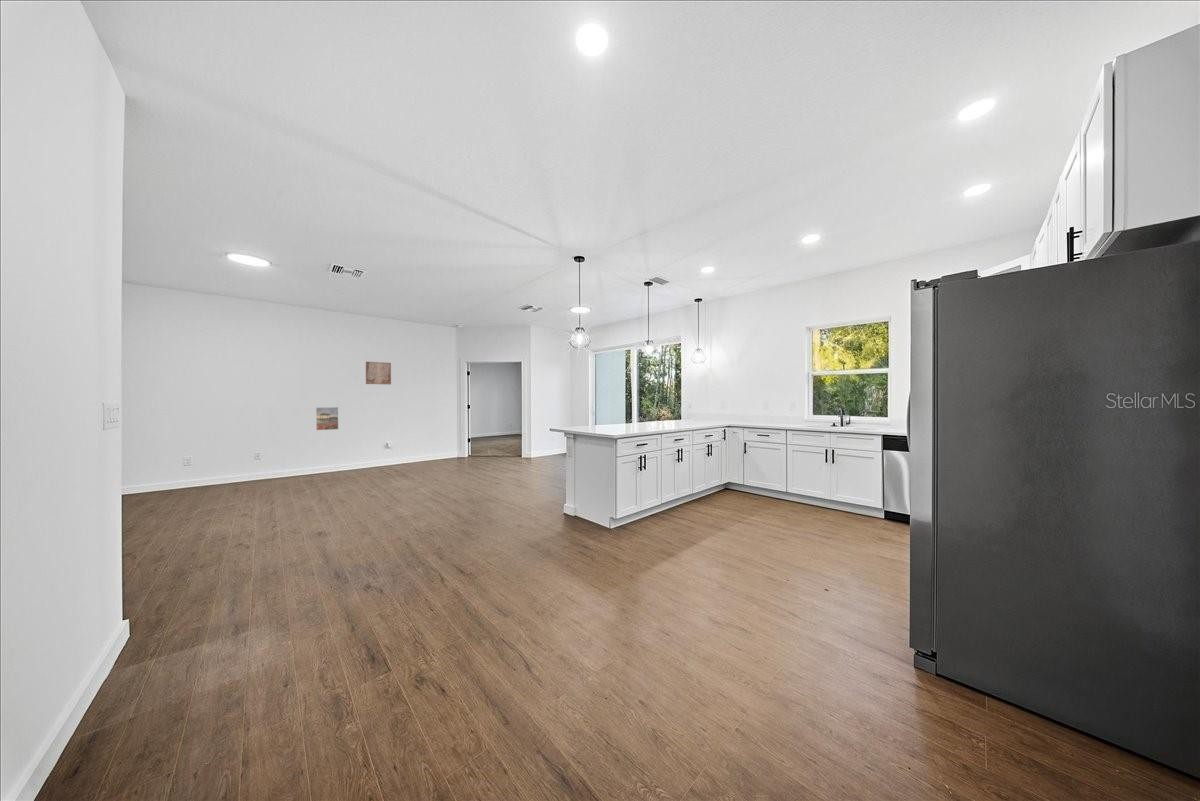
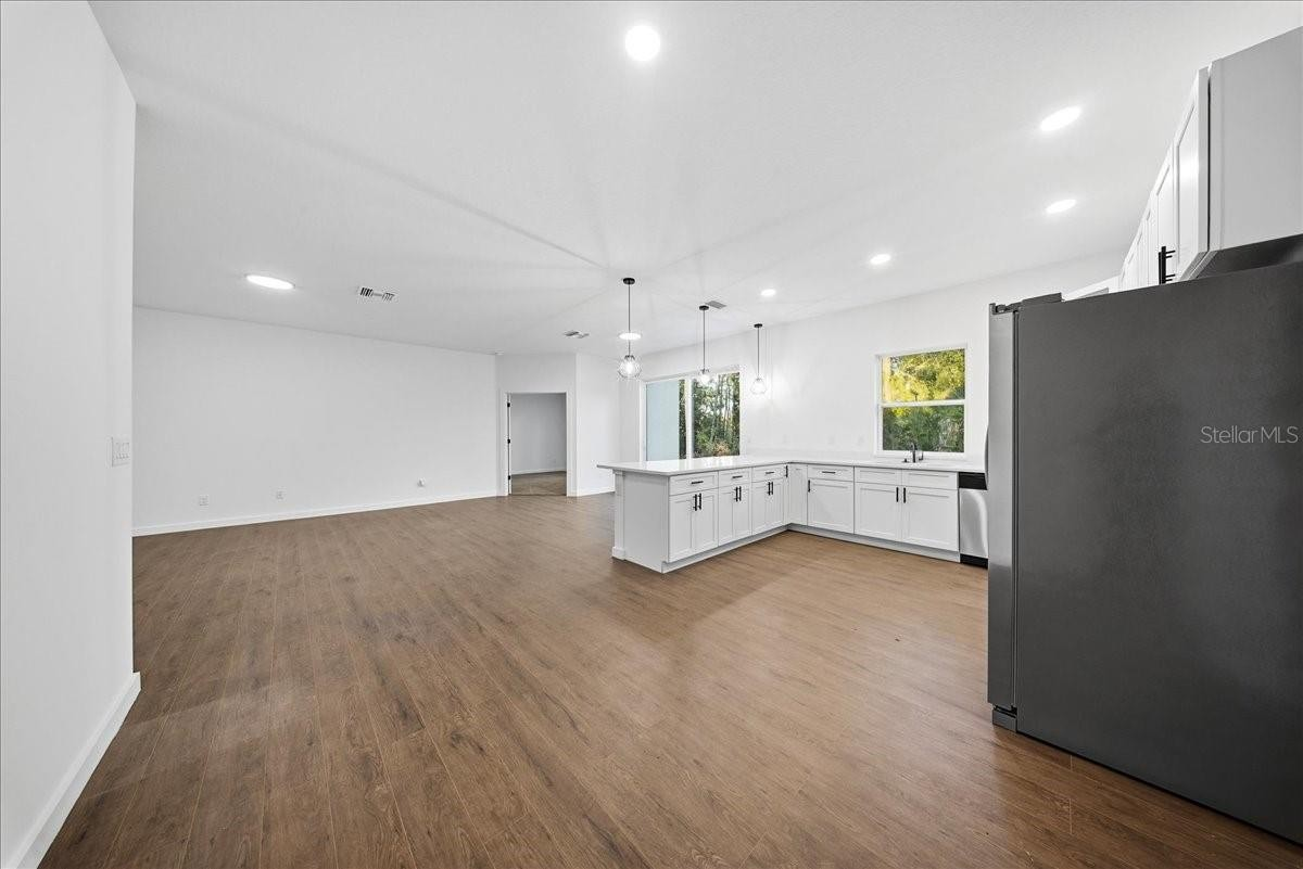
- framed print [315,406,339,431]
- wall art [365,361,392,385]
